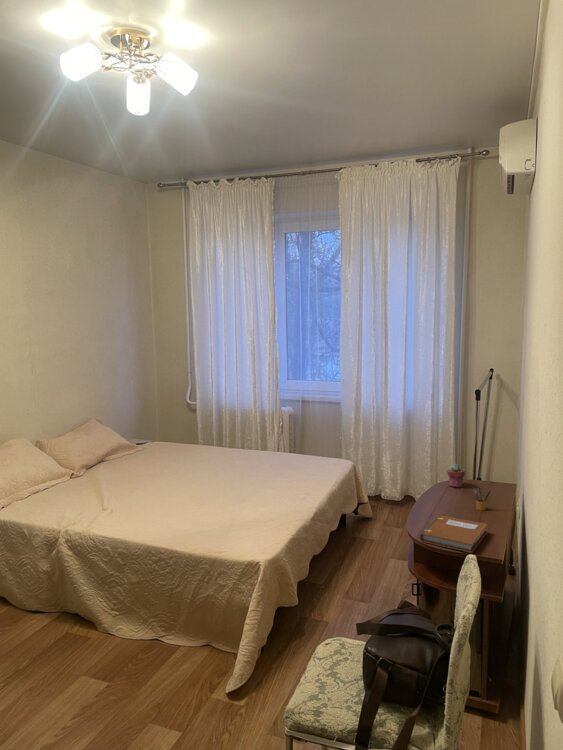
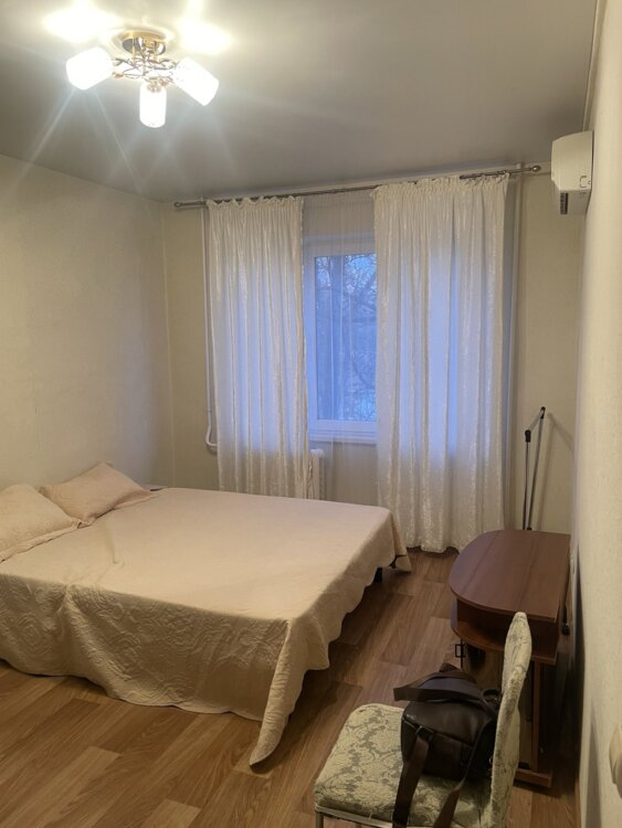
- potted succulent [446,463,466,489]
- notebook [419,515,489,554]
- pencil box [473,486,492,512]
